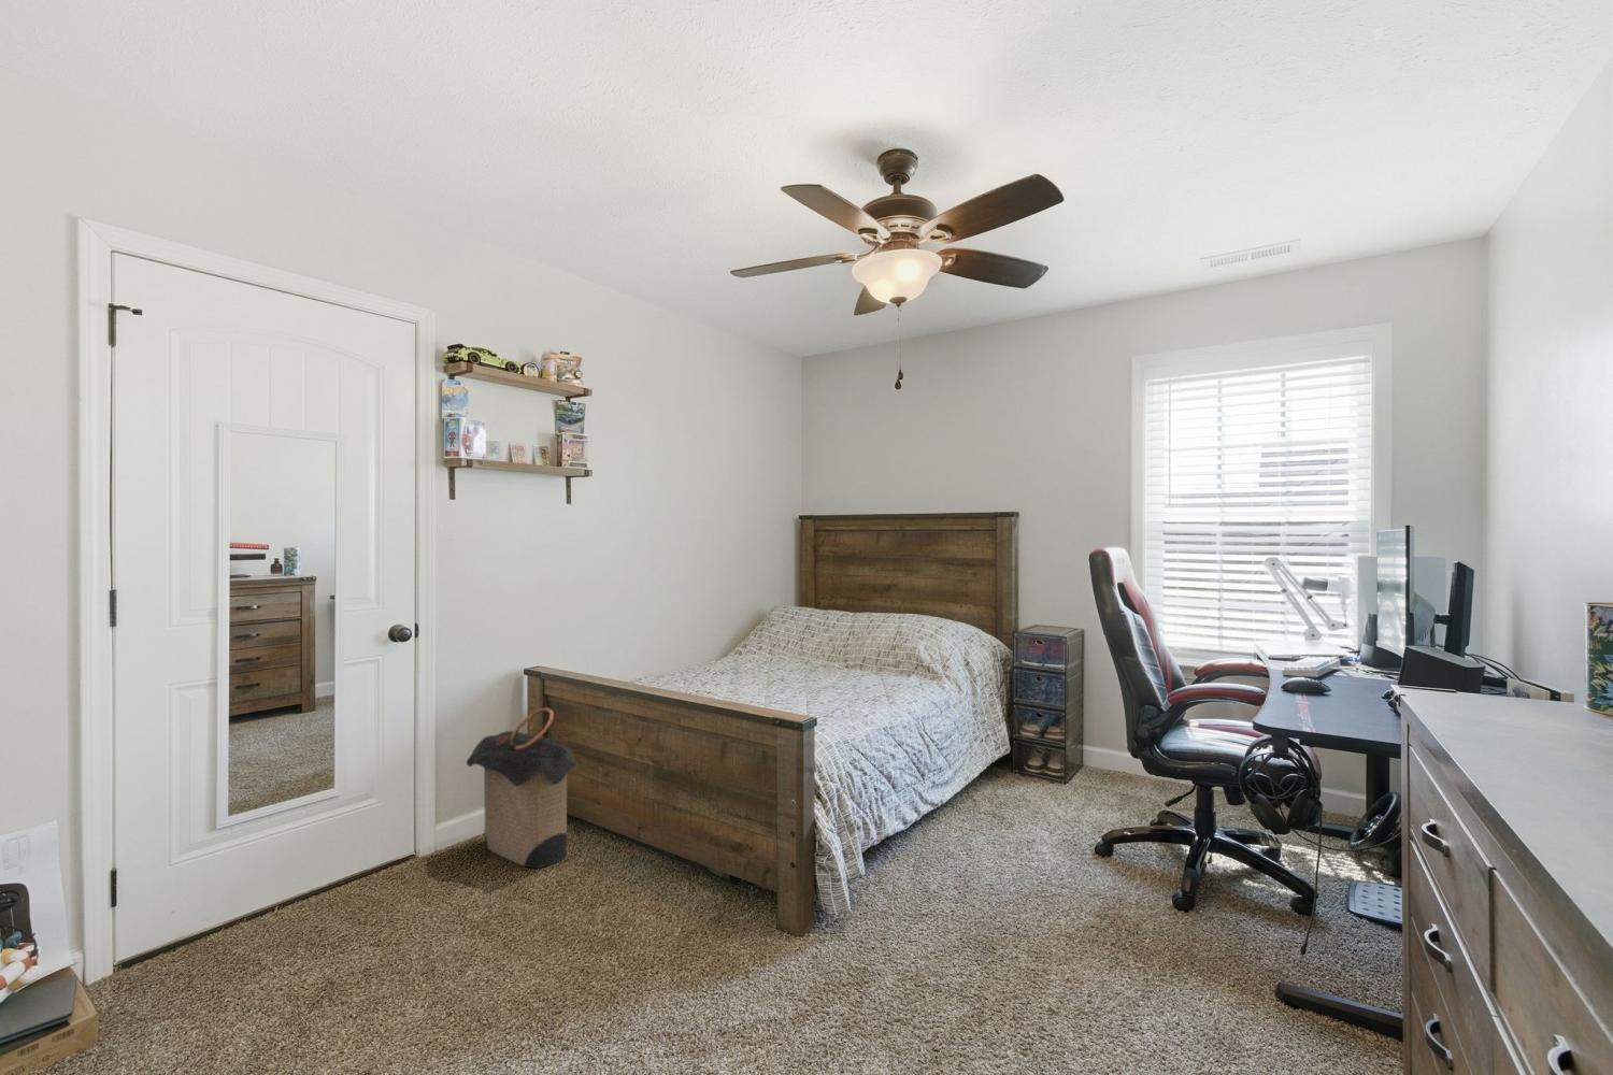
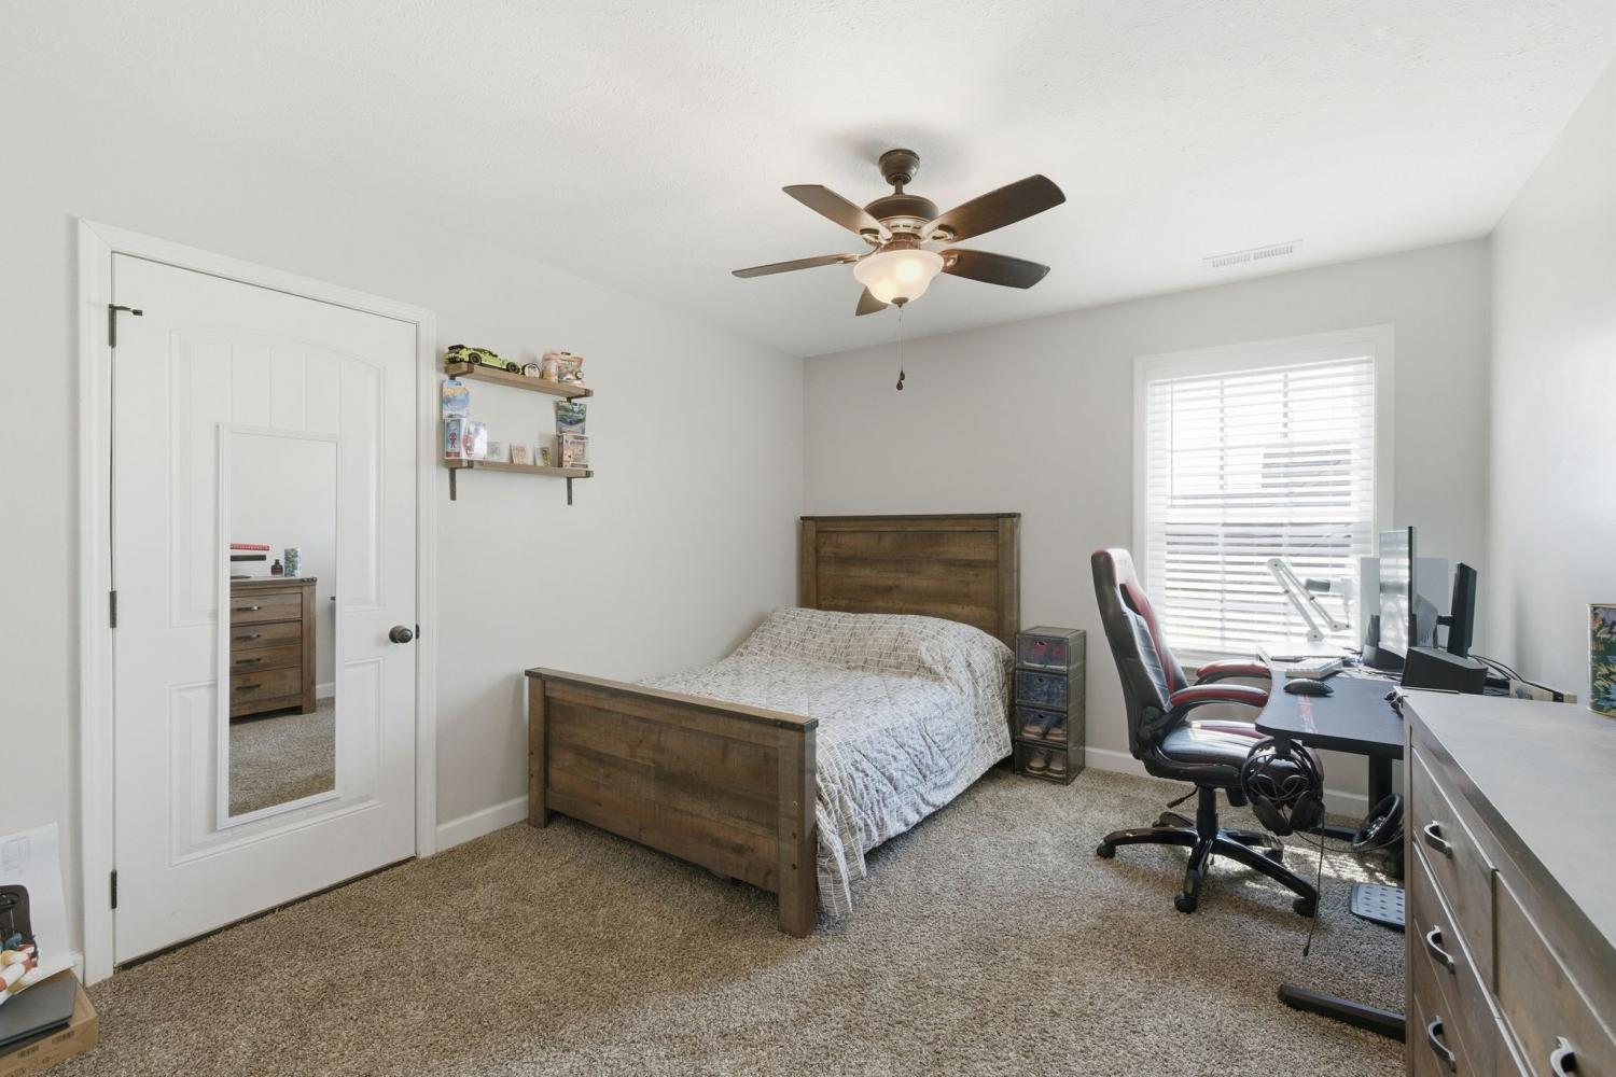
- laundry hamper [466,707,582,870]
